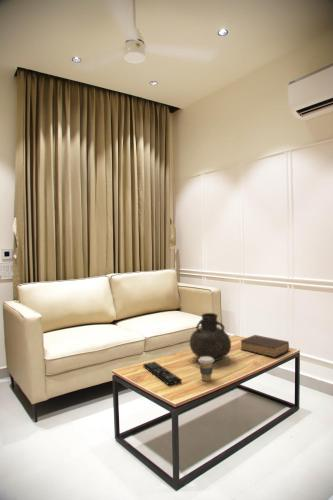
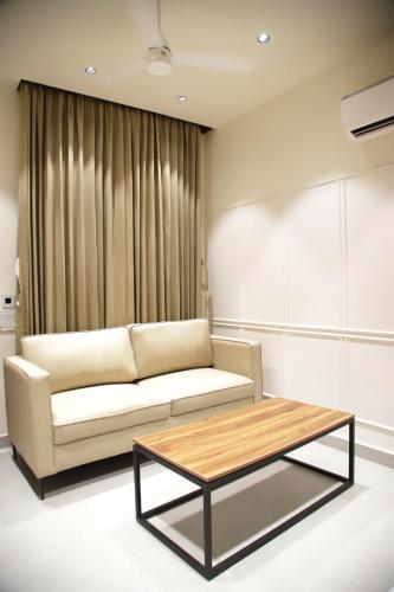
- remote control [142,361,183,386]
- vase [189,312,232,362]
- book [239,334,290,359]
- coffee cup [197,357,215,382]
